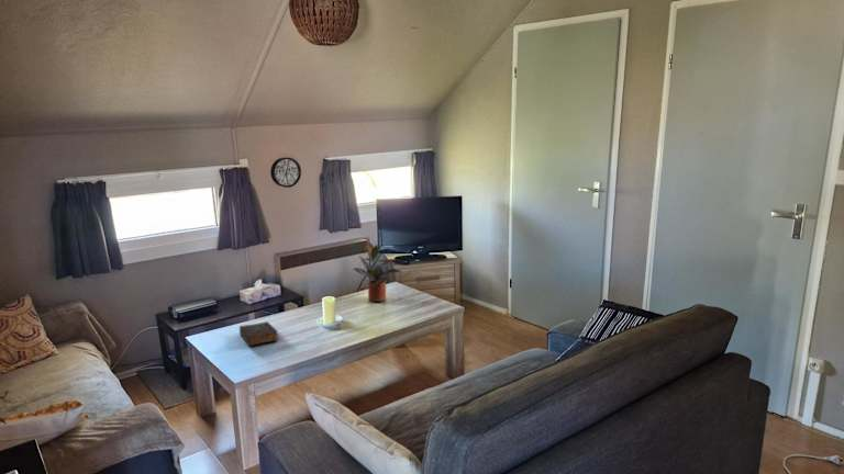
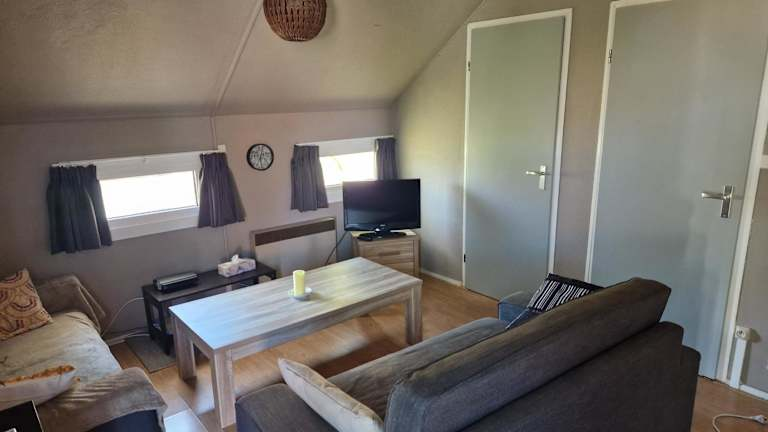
- book [238,320,279,347]
- potted plant [352,240,403,303]
